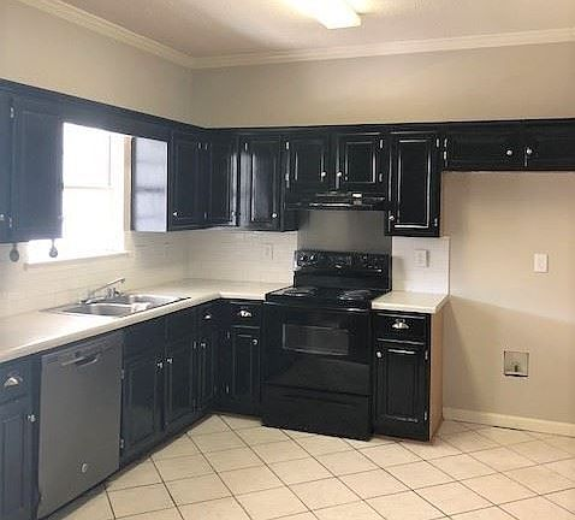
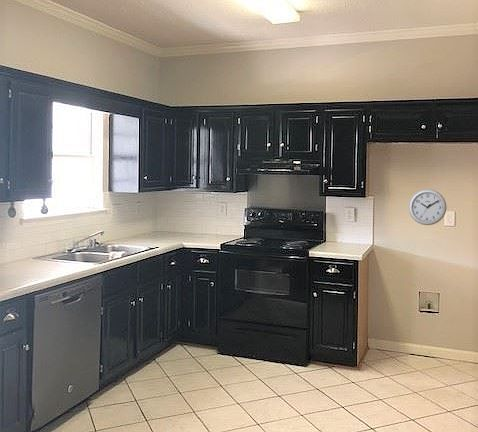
+ wall clock [408,188,448,226]
